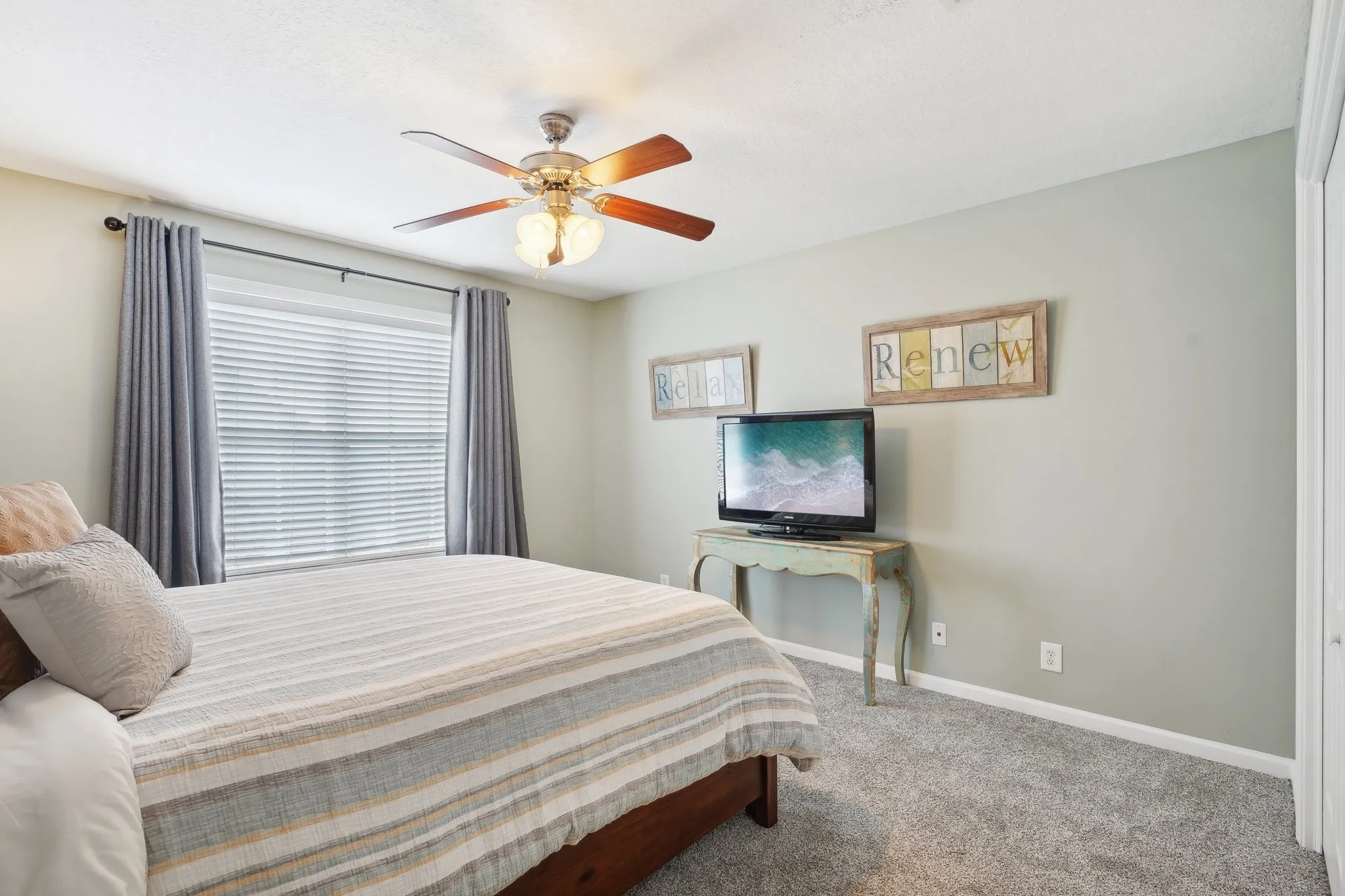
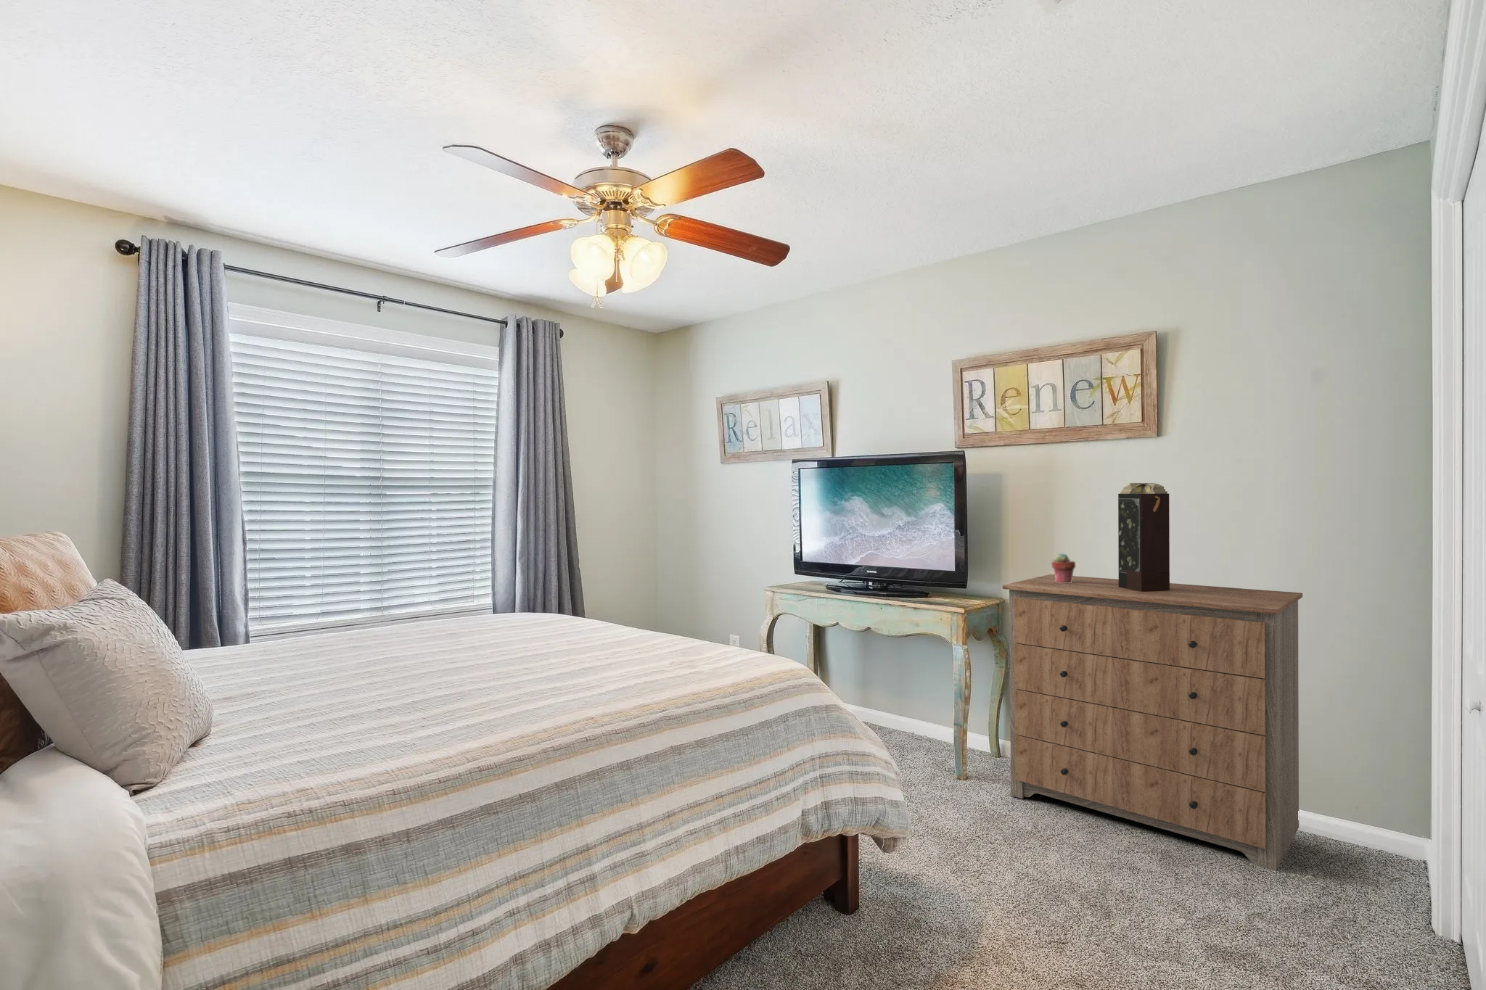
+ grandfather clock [1117,483,1170,592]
+ dresser [1002,573,1304,872]
+ potted succulent [1051,552,1076,583]
